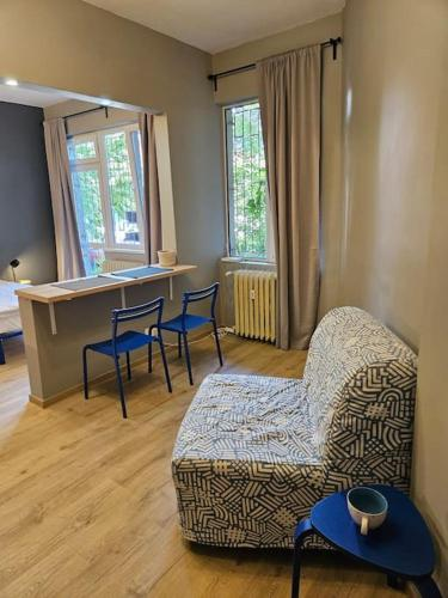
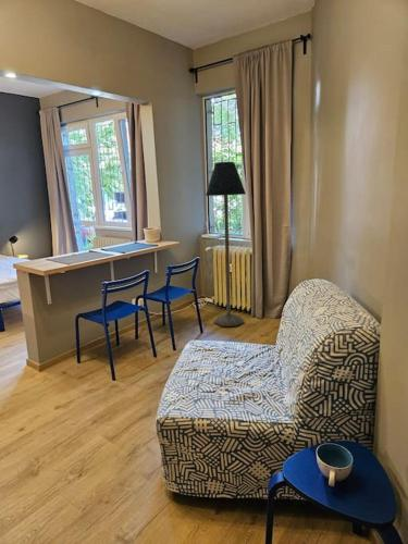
+ floor lamp [205,161,247,327]
